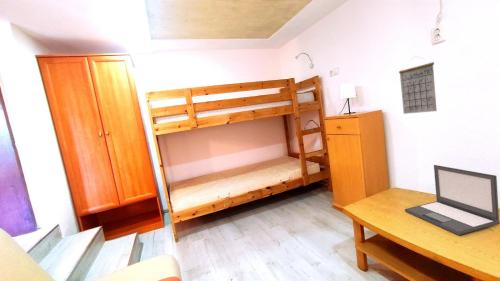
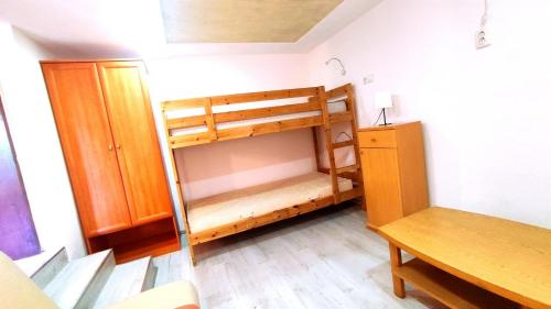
- laptop [404,164,500,236]
- calendar [398,55,438,115]
